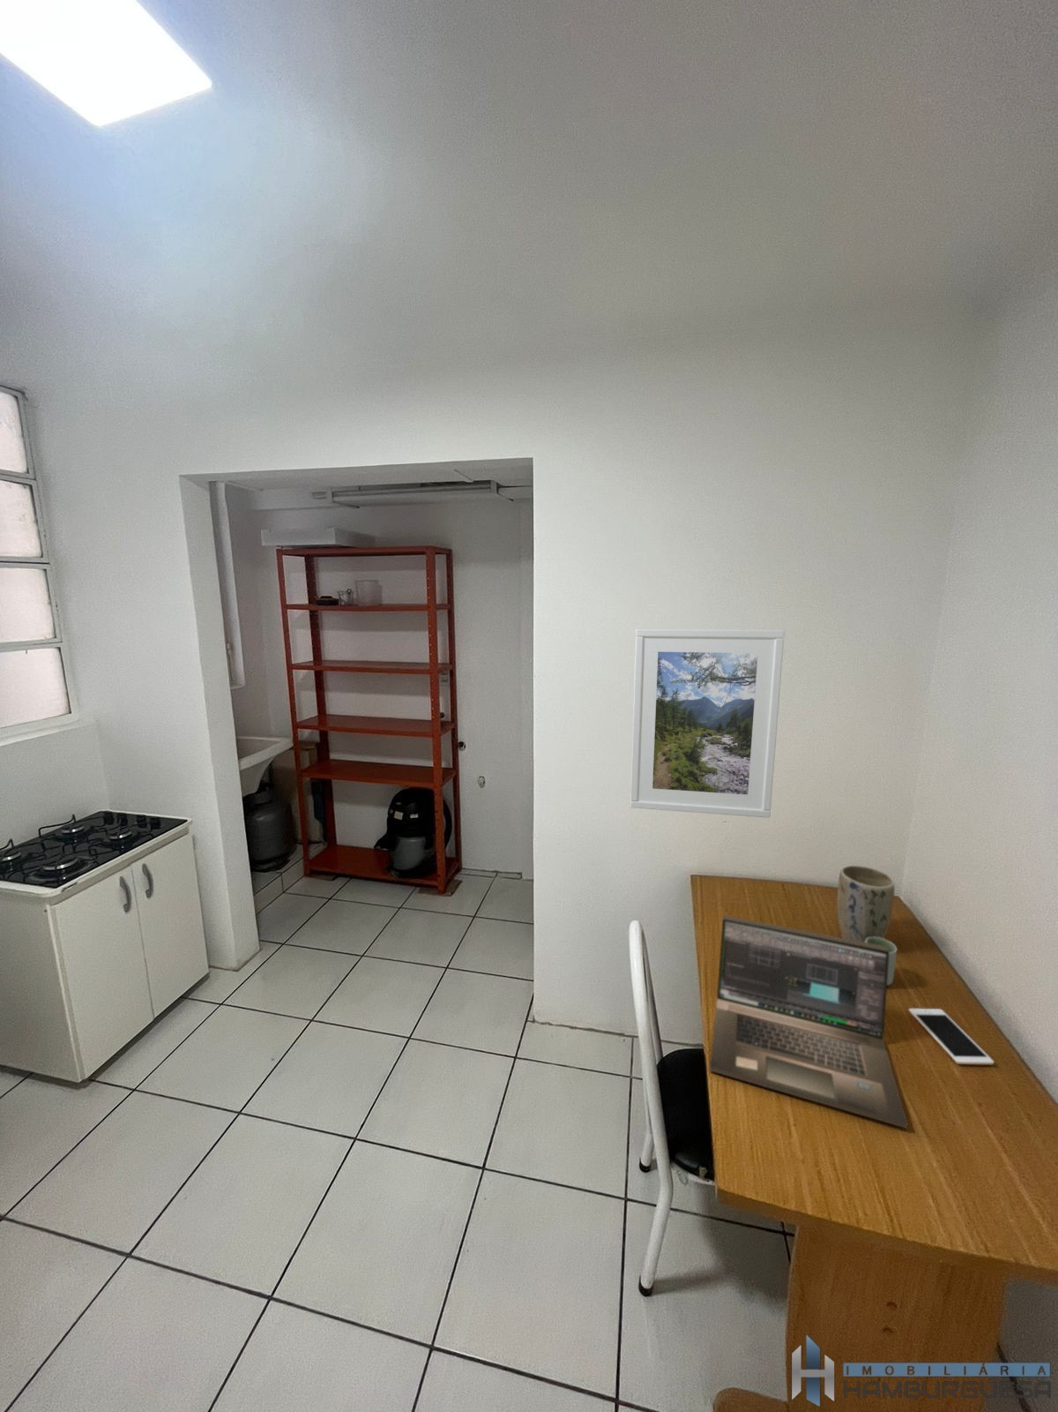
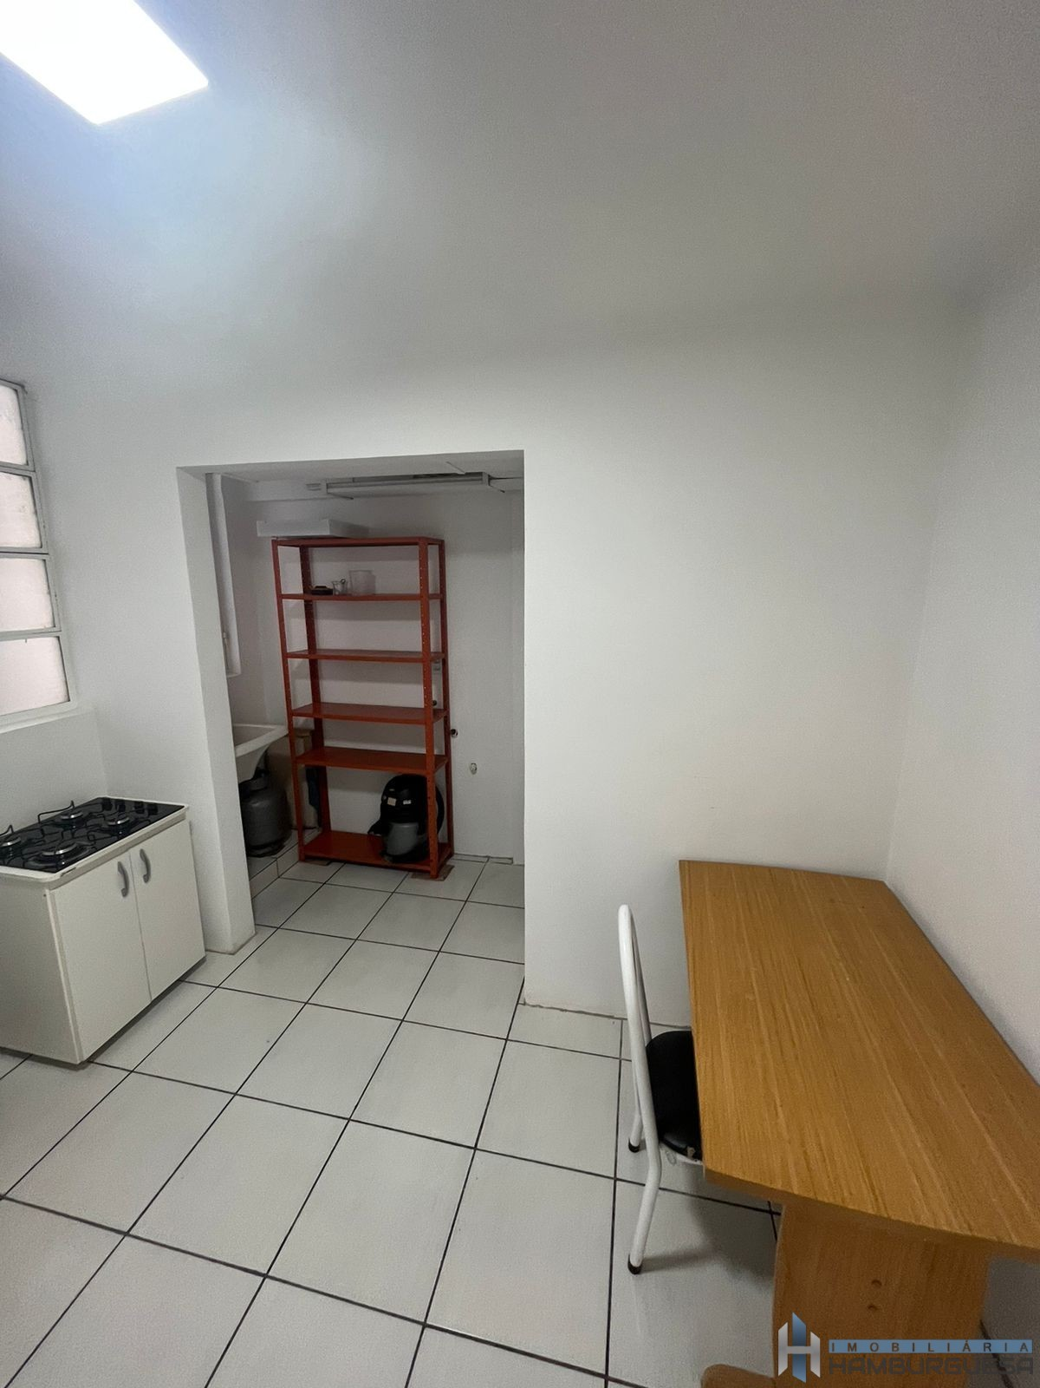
- plant pot [836,865,896,943]
- cell phone [908,1007,995,1065]
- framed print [629,628,786,819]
- laptop [709,914,908,1130]
- cup [865,937,898,986]
